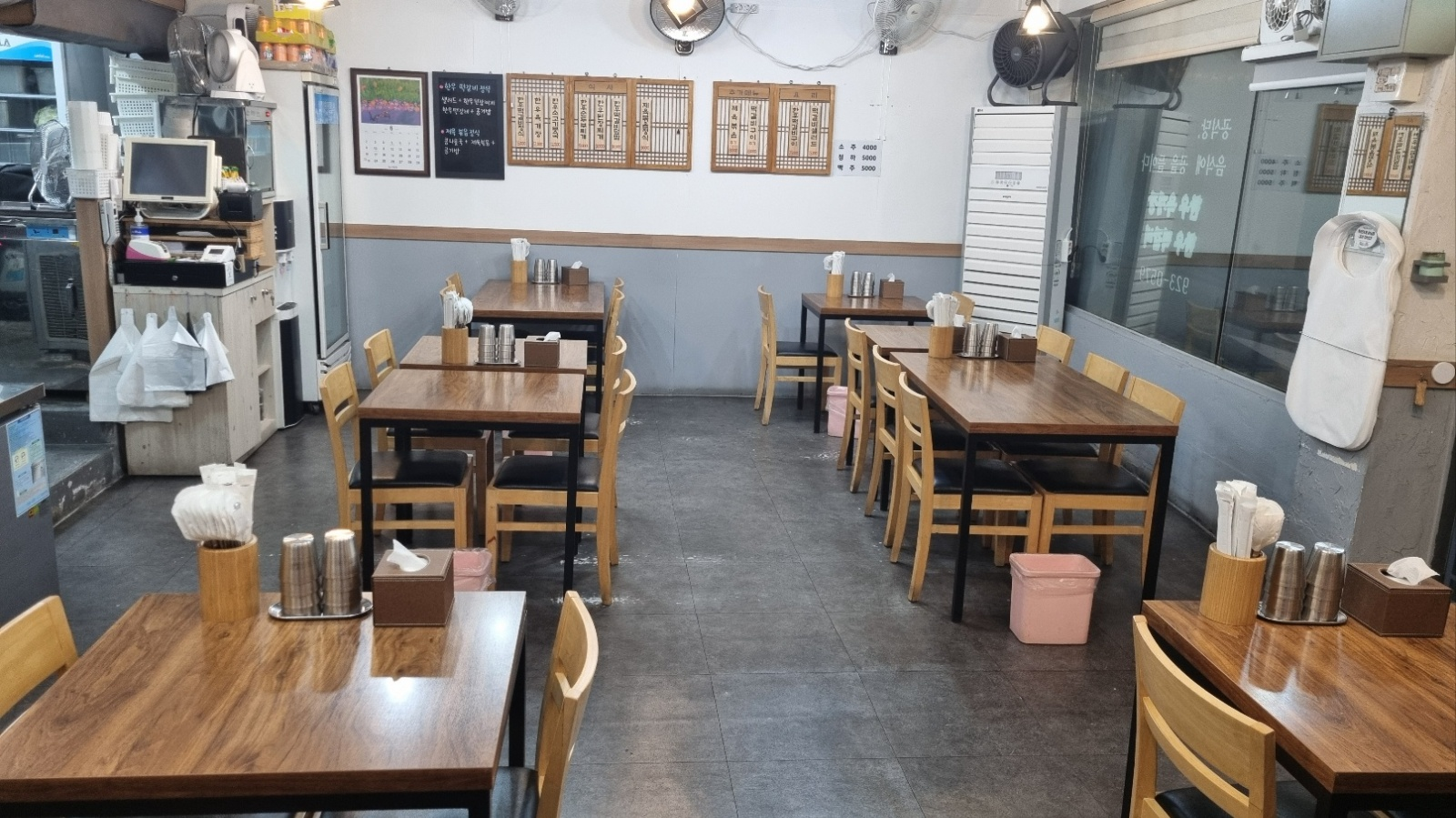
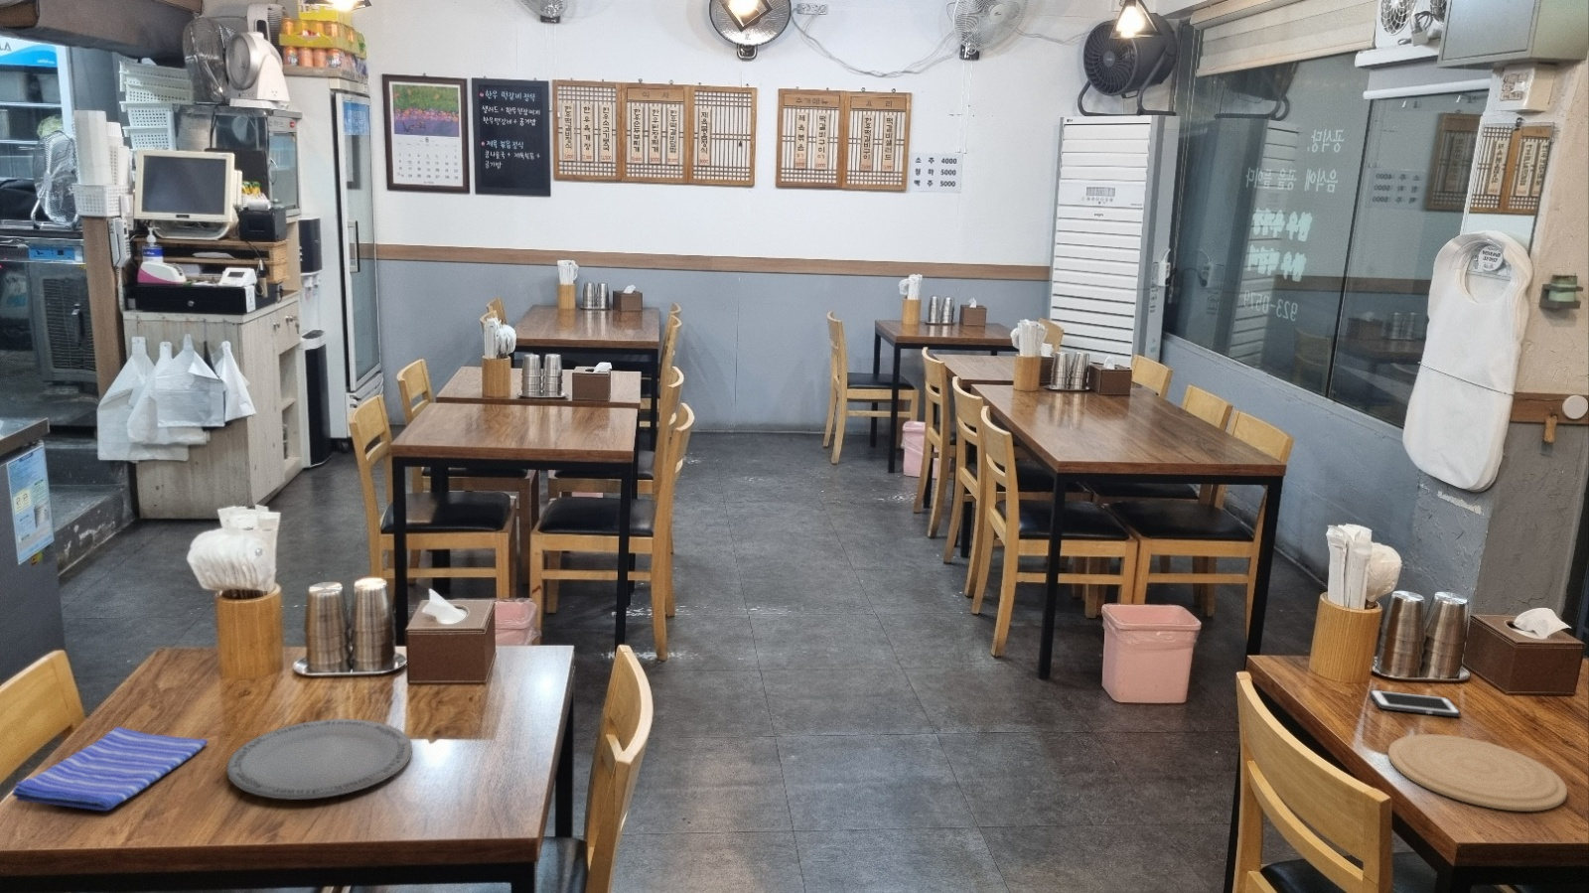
+ plate [1387,734,1568,811]
+ dish towel [11,726,210,811]
+ cell phone [1369,689,1461,717]
+ plate [226,718,414,800]
